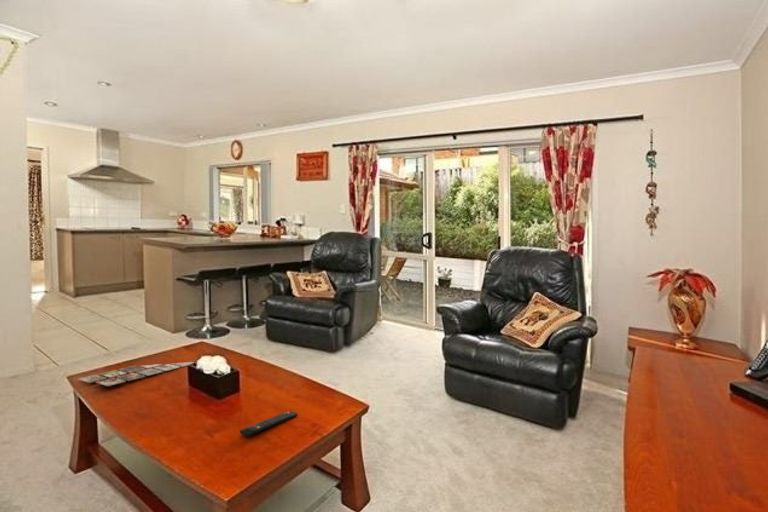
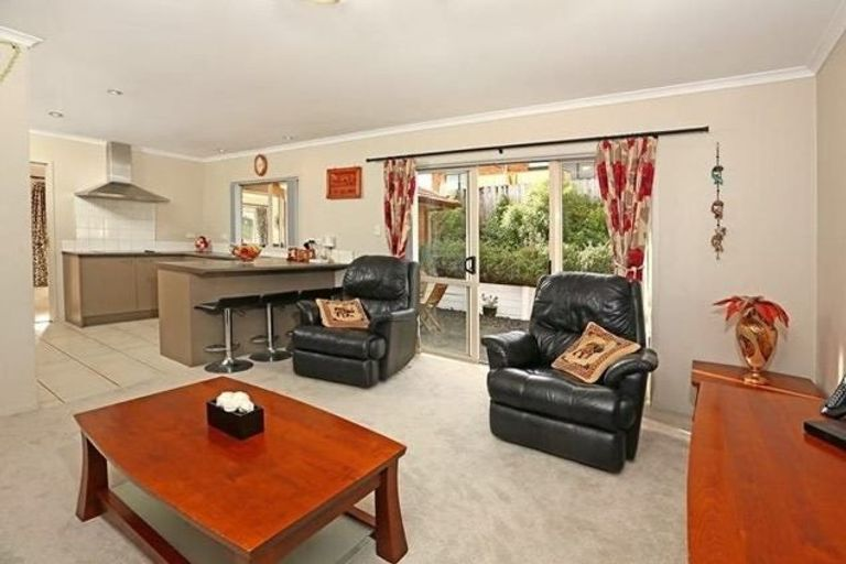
- remote control [239,410,298,437]
- magazine [77,361,195,387]
